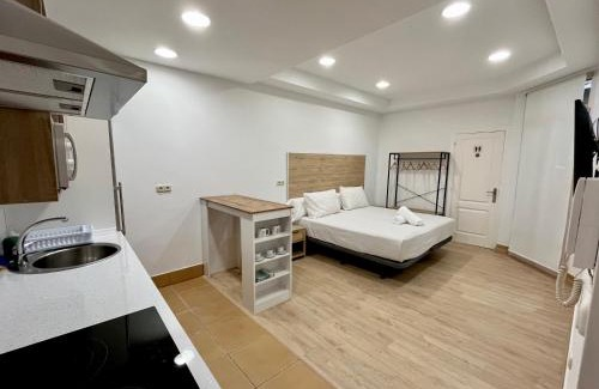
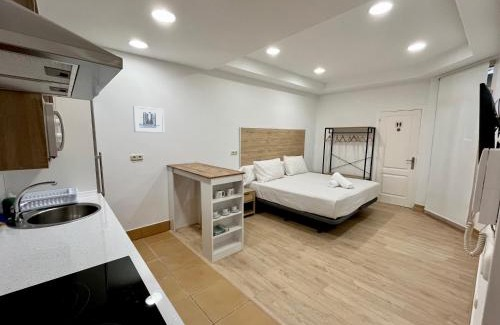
+ wall art [132,105,165,134]
